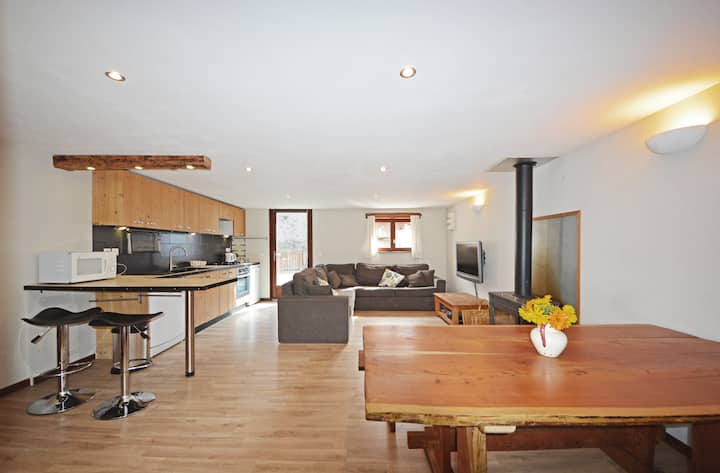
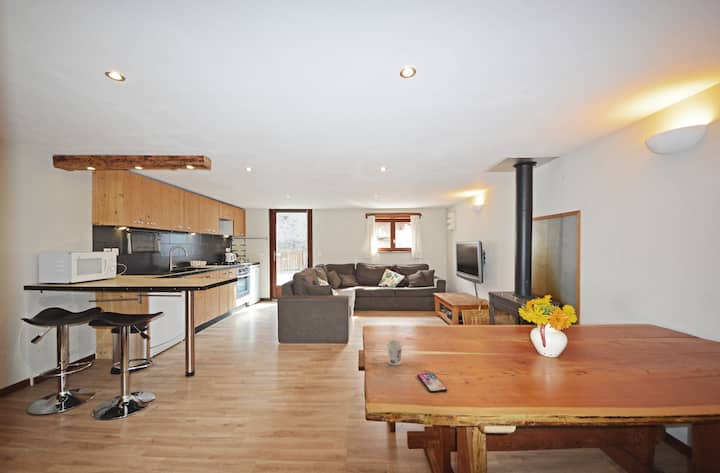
+ cup [385,339,404,367]
+ smartphone [416,372,448,393]
